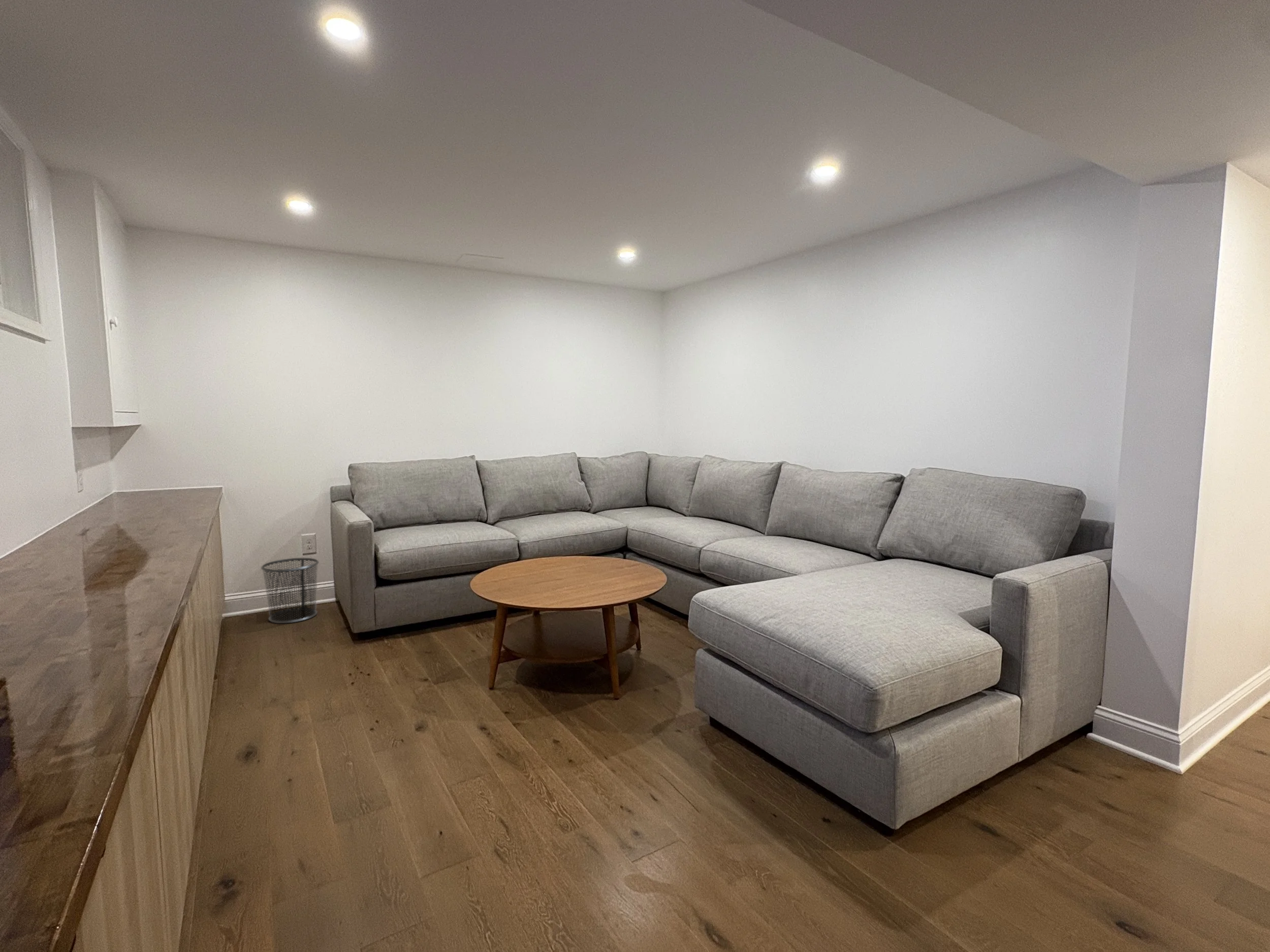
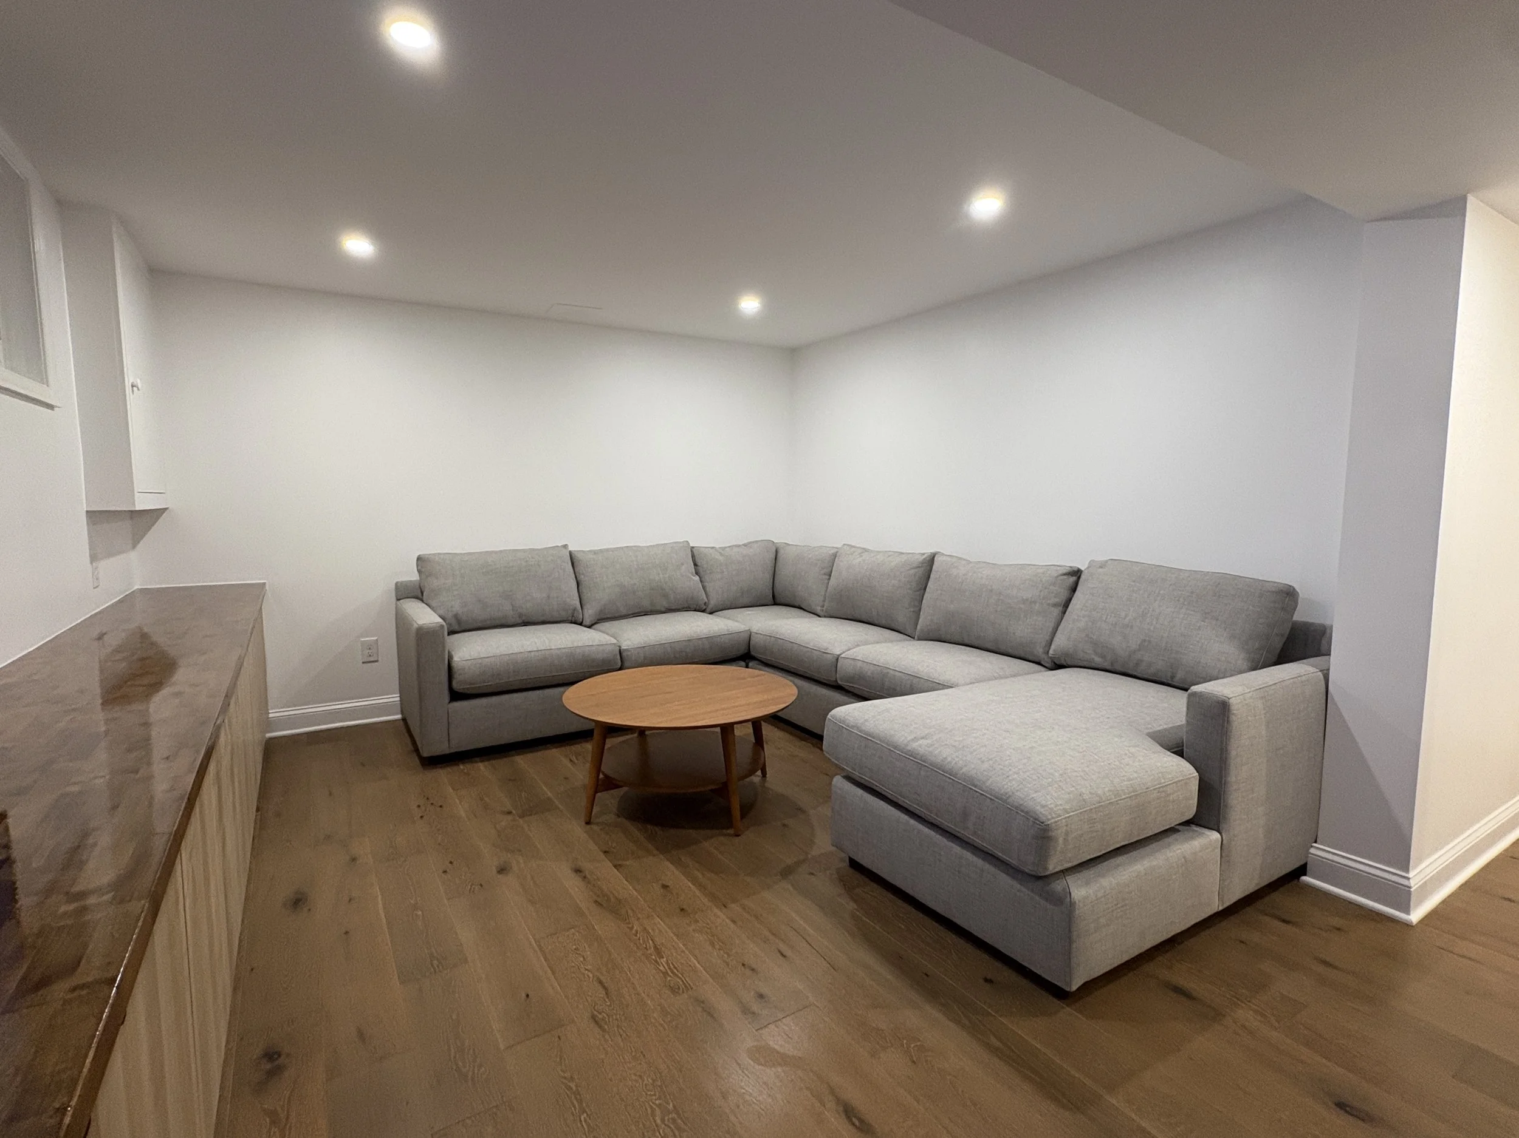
- waste bin [261,557,320,624]
